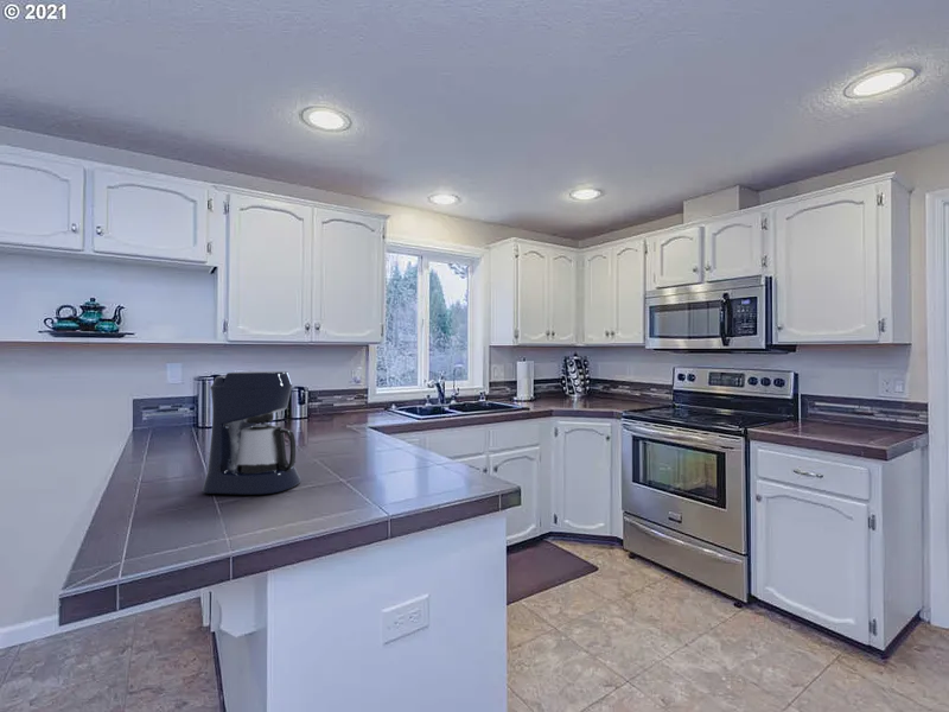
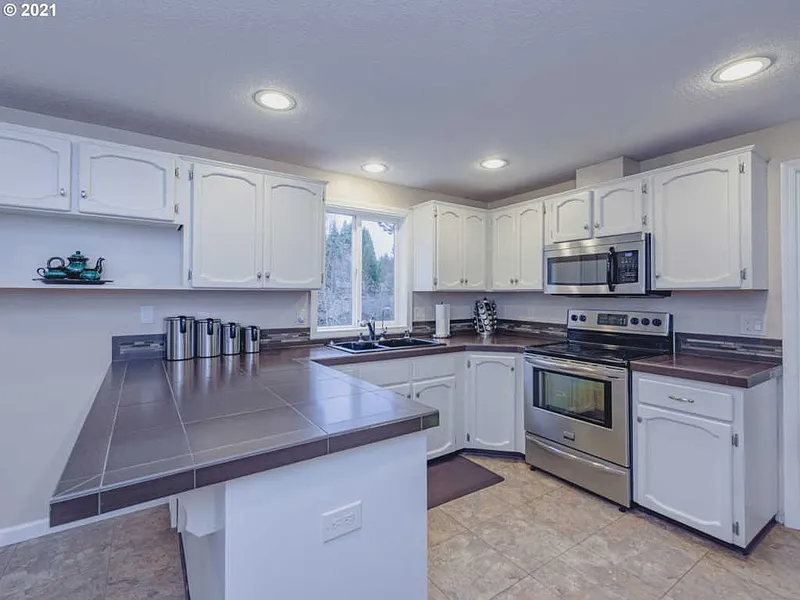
- coffee maker [202,370,301,496]
